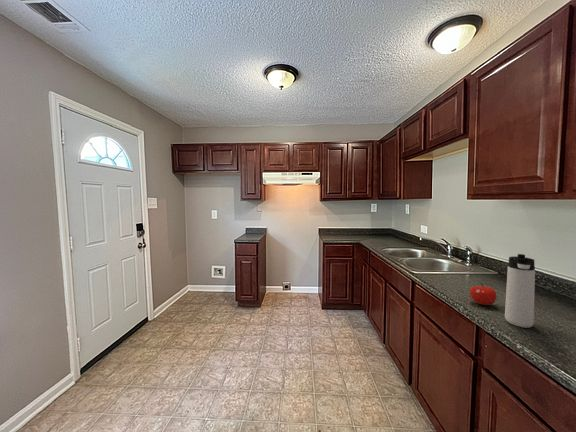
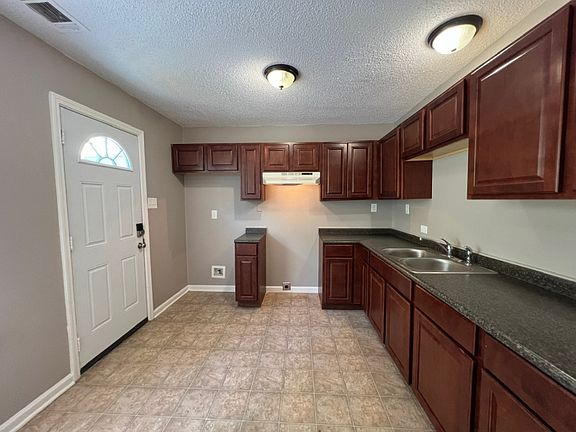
- thermos bottle [504,253,536,329]
- fruit [469,282,498,306]
